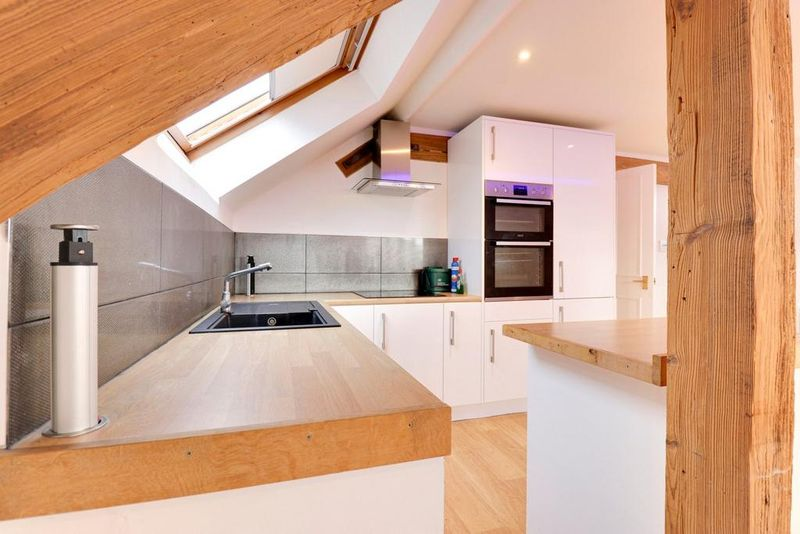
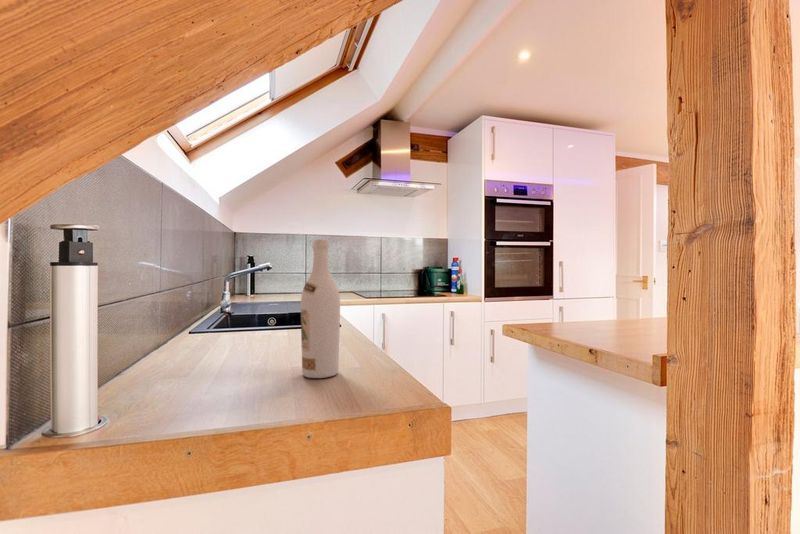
+ wine bottle [300,239,341,379]
